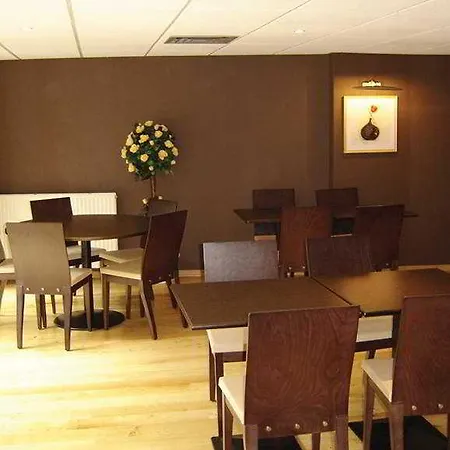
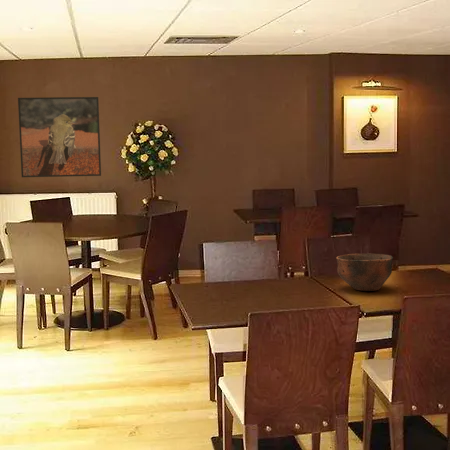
+ bowl [335,253,394,292]
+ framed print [17,96,102,178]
